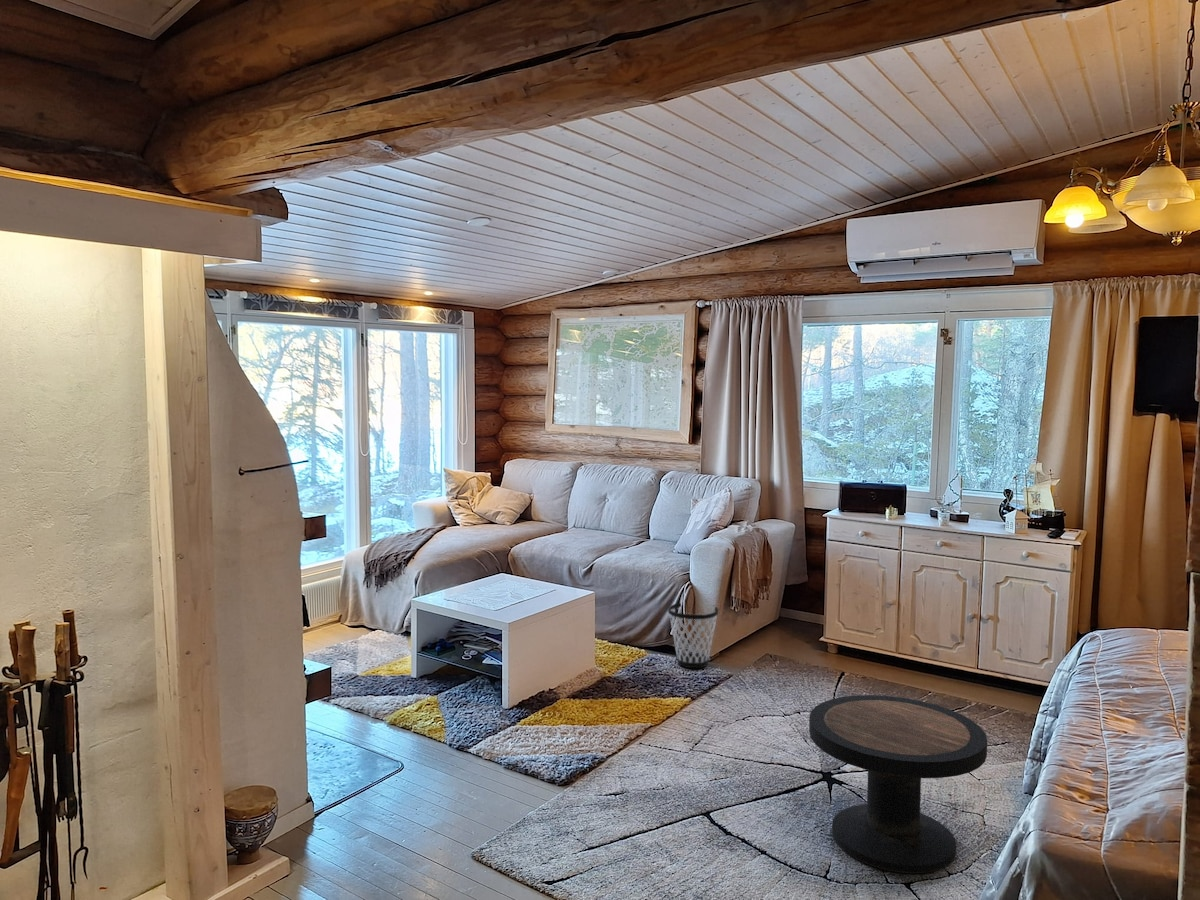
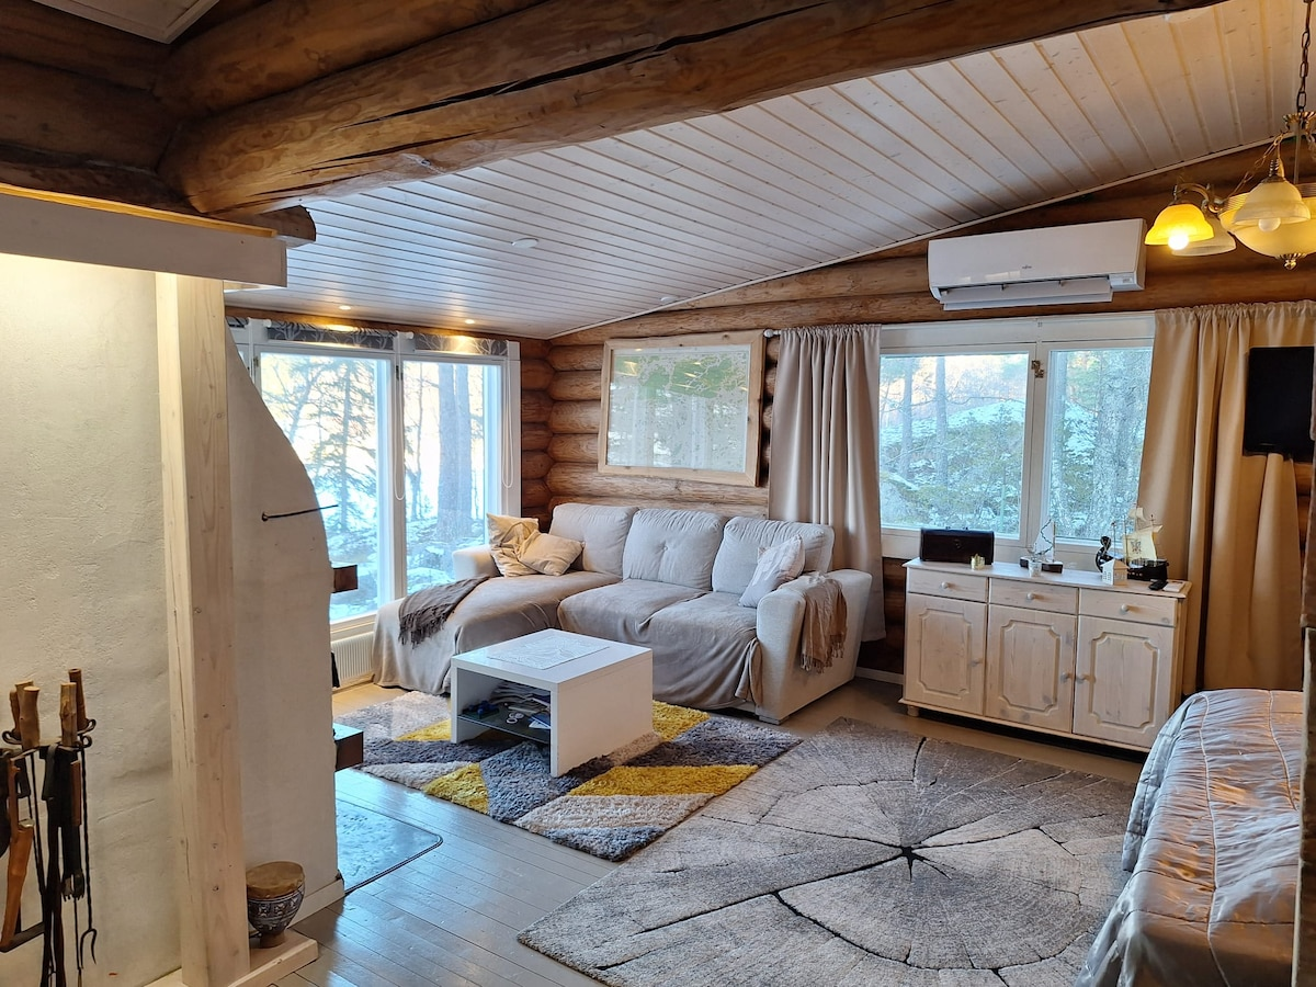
- side table [808,694,988,874]
- wastebasket [667,602,720,669]
